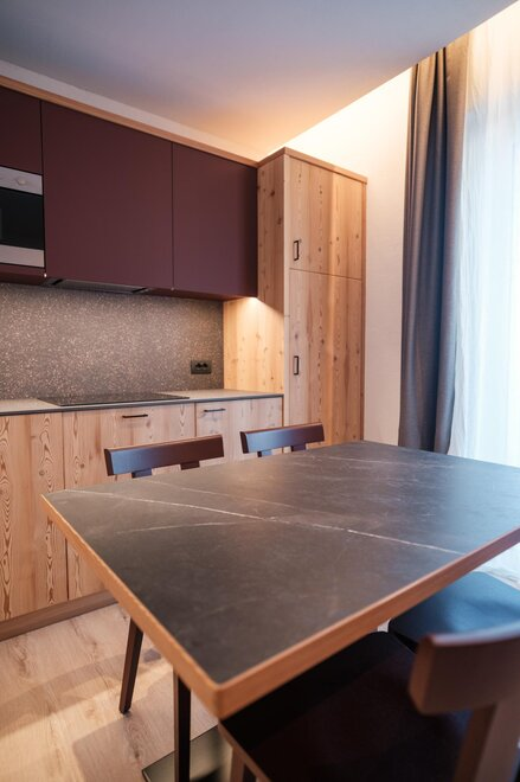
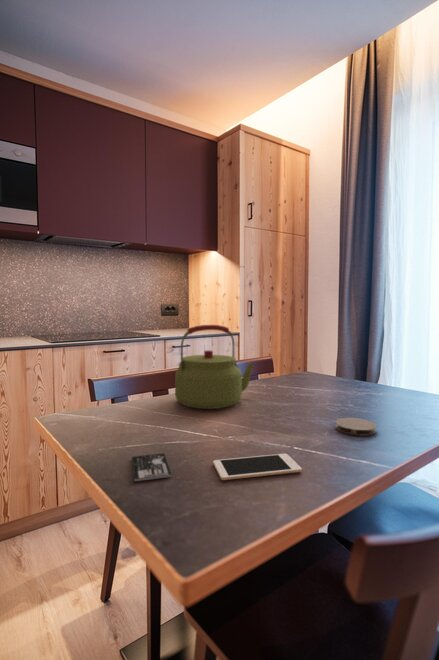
+ cell phone [212,453,303,481]
+ coaster [334,417,378,437]
+ kettle [174,324,255,410]
+ card [131,452,172,482]
